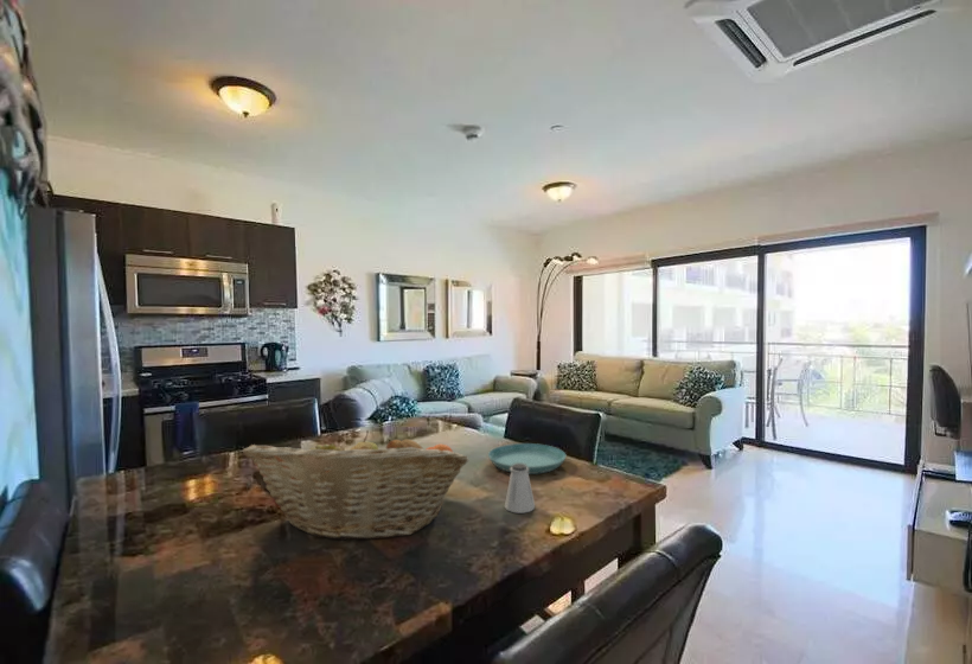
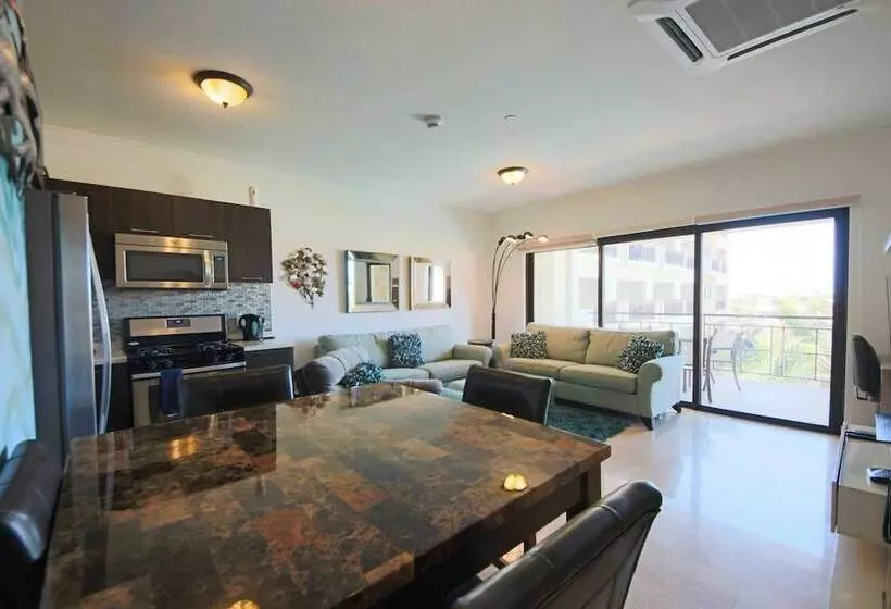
- saltshaker [504,464,536,515]
- saucer [487,442,567,475]
- fruit basket [242,429,469,542]
